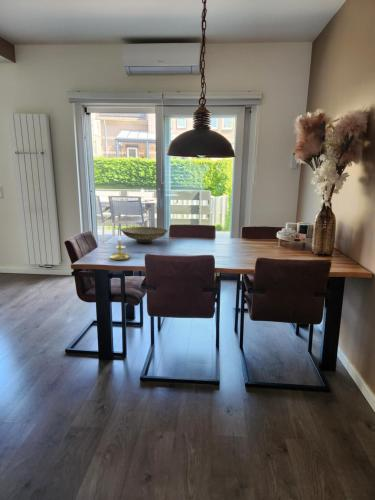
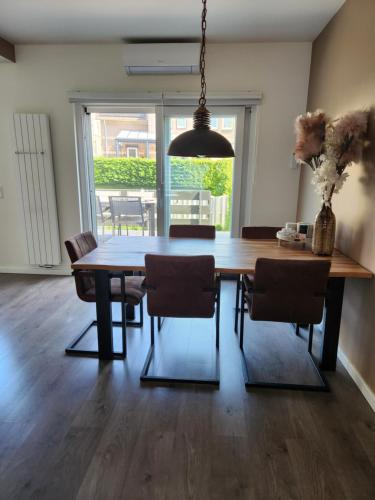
- decorative bowl [120,226,169,244]
- candle holder [109,233,131,261]
